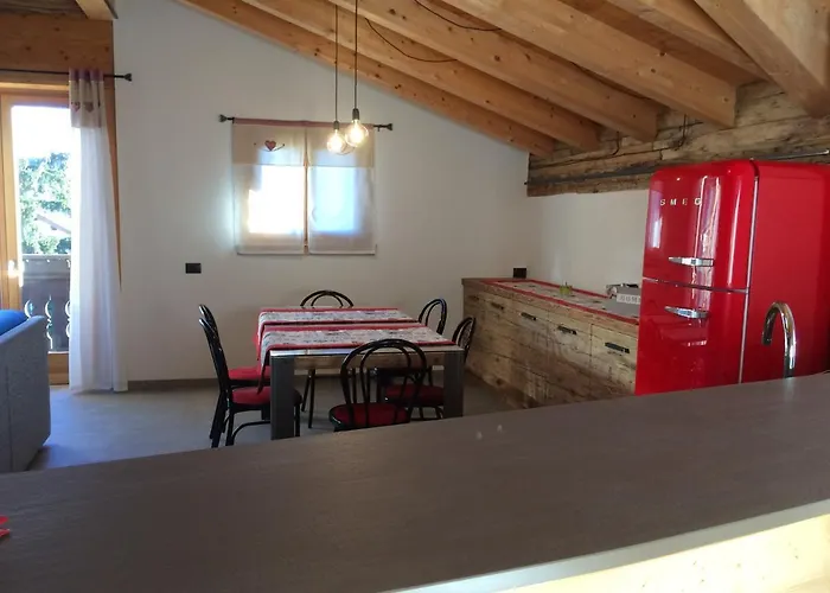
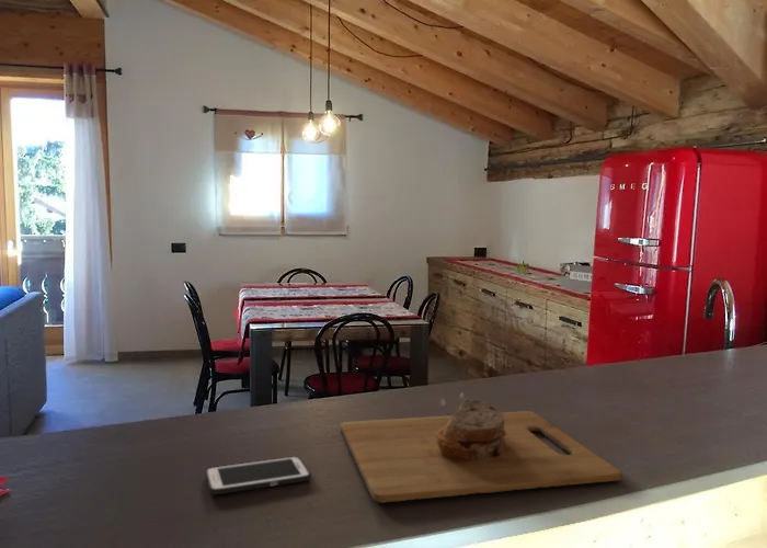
+ cell phone [204,455,312,495]
+ cutting board [340,399,622,504]
